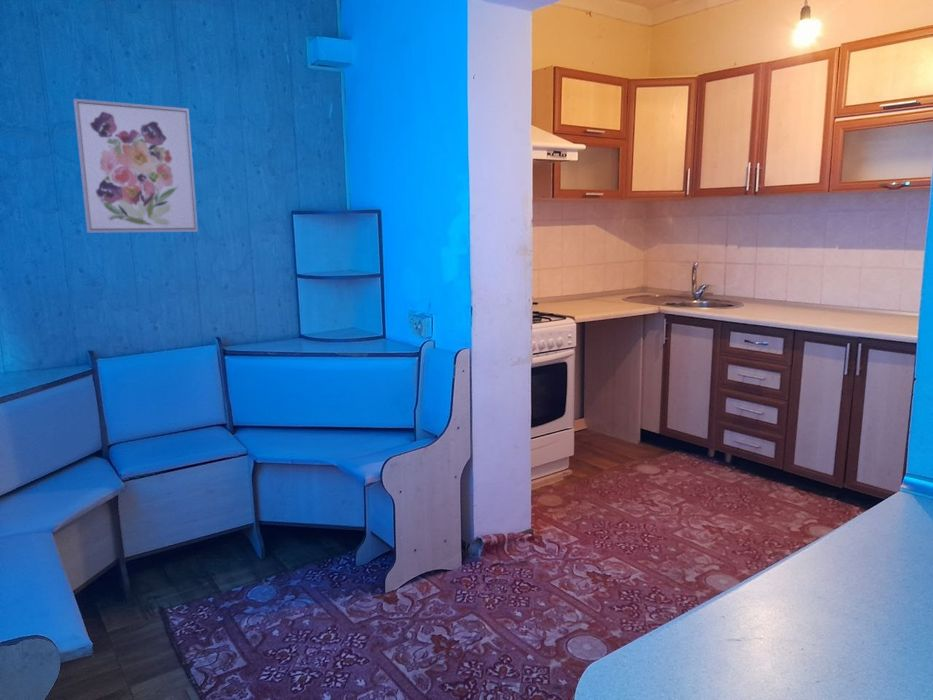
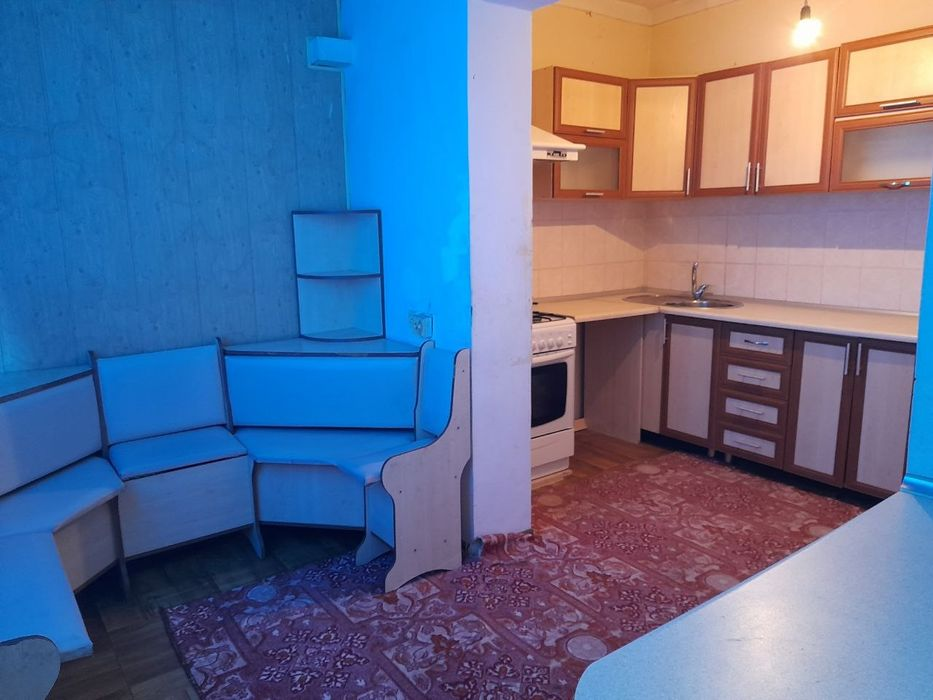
- wall art [73,98,199,234]
